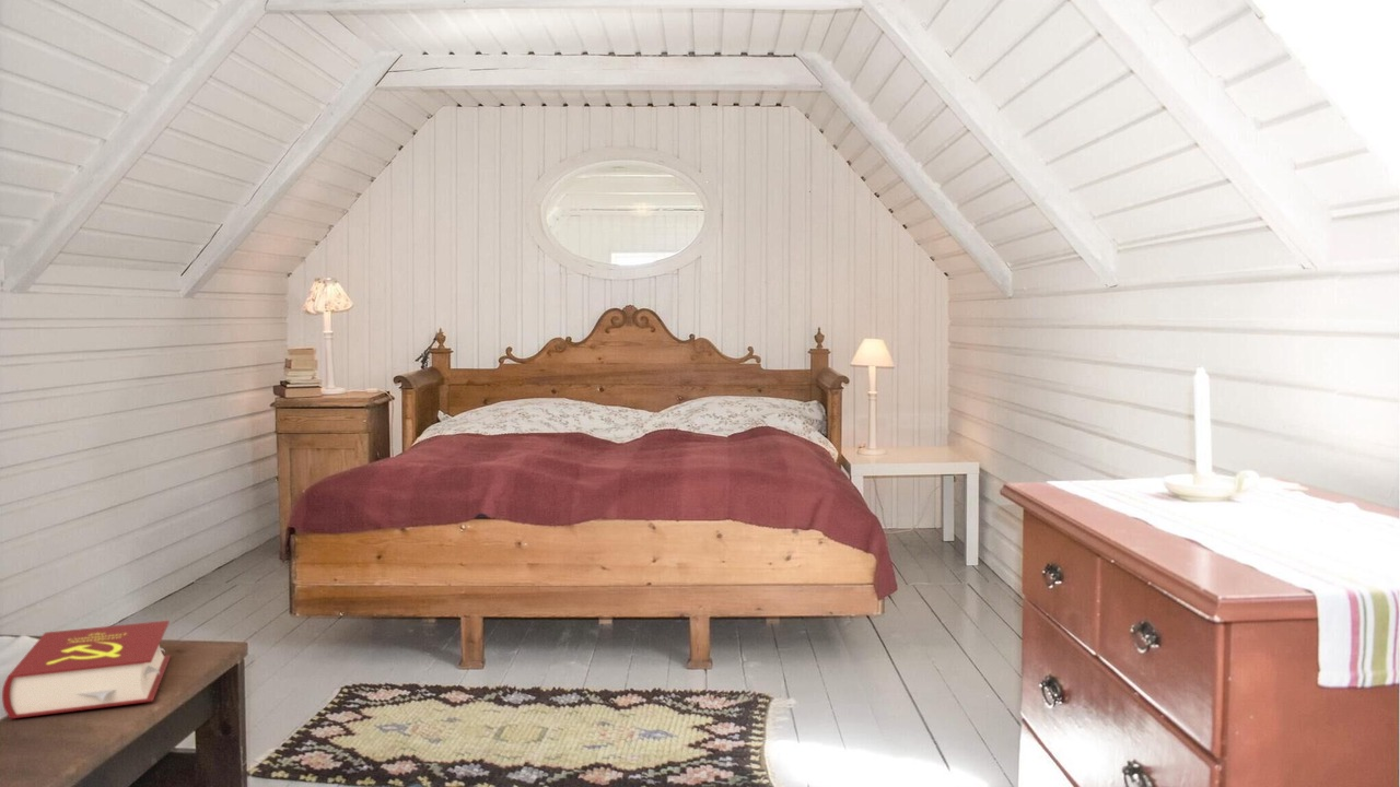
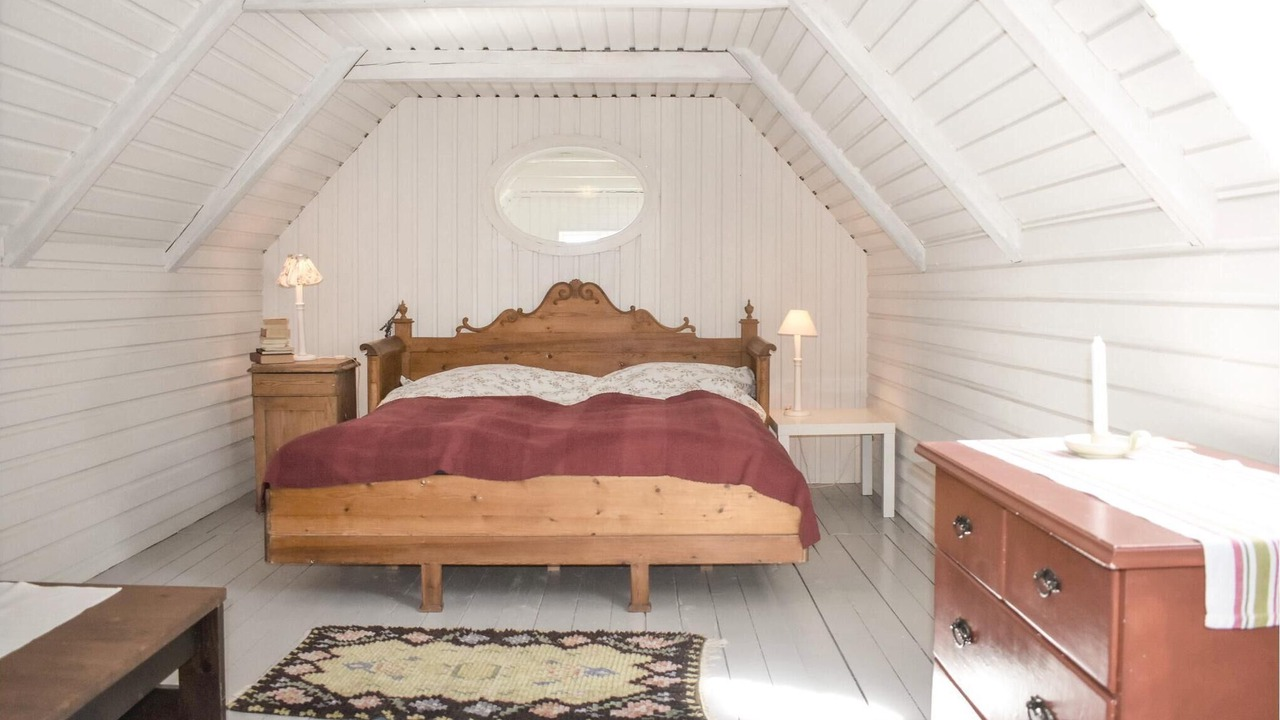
- book [1,620,172,719]
